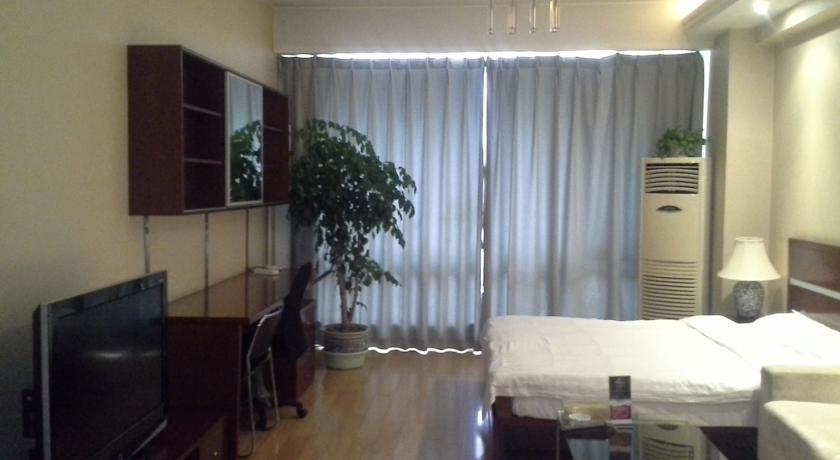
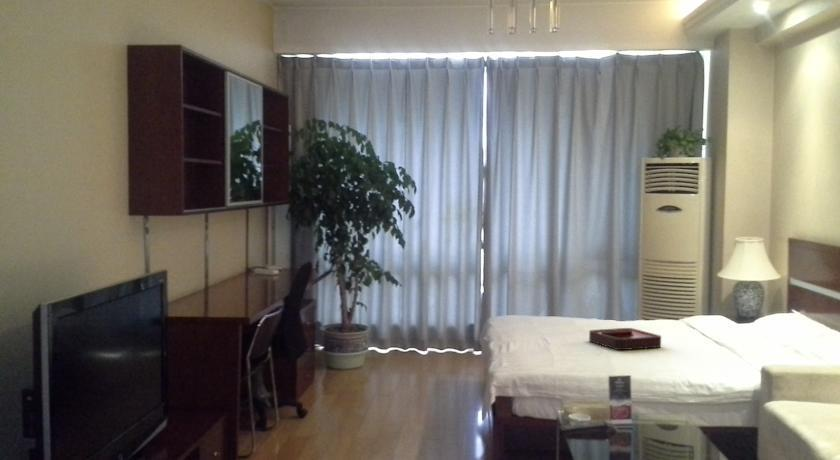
+ decorative tray [588,327,662,351]
